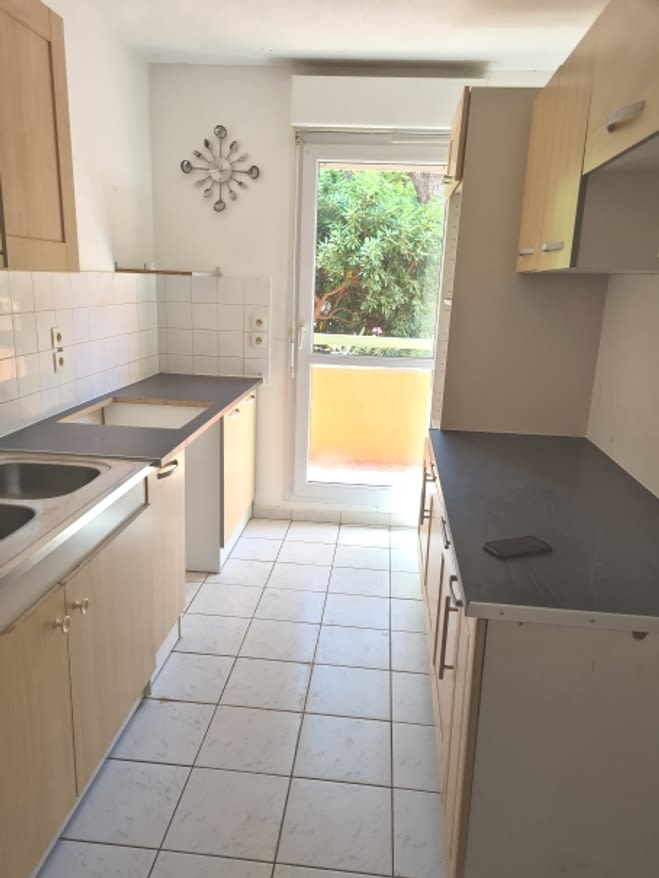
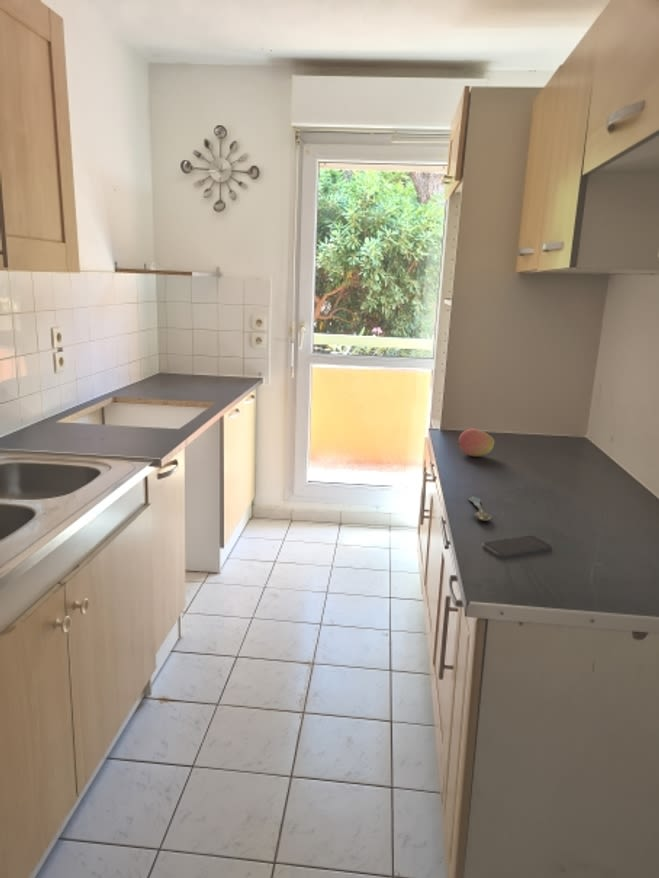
+ spoon [468,496,493,522]
+ fruit [455,428,495,457]
